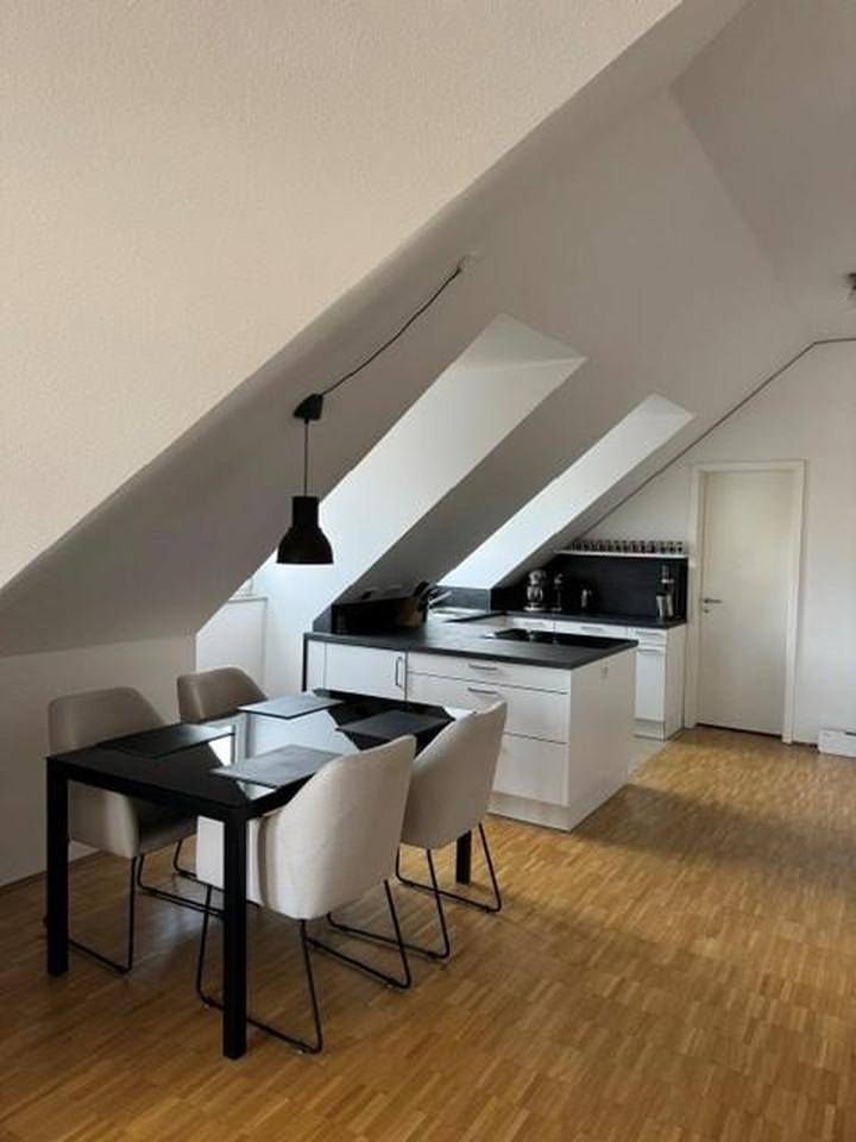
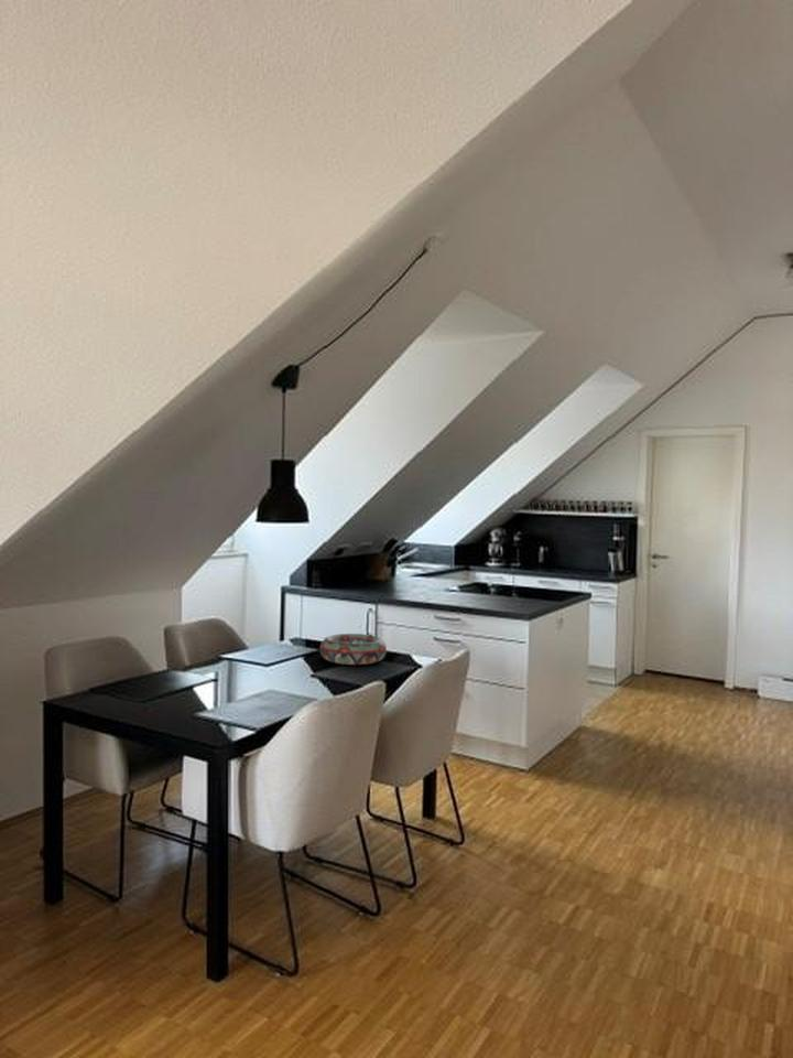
+ decorative bowl [319,633,388,666]
